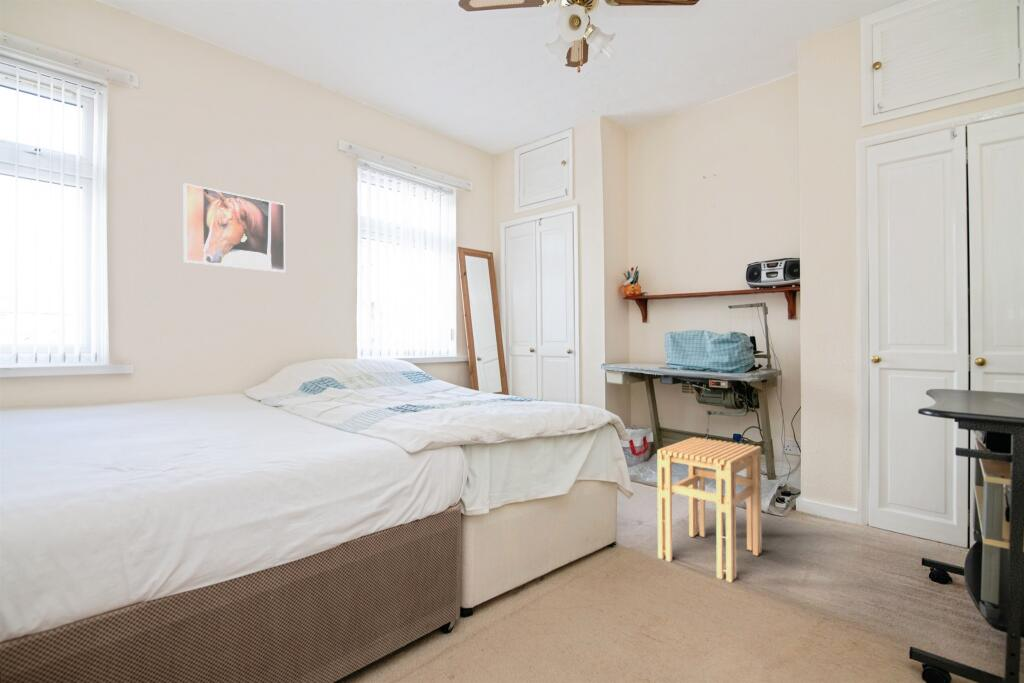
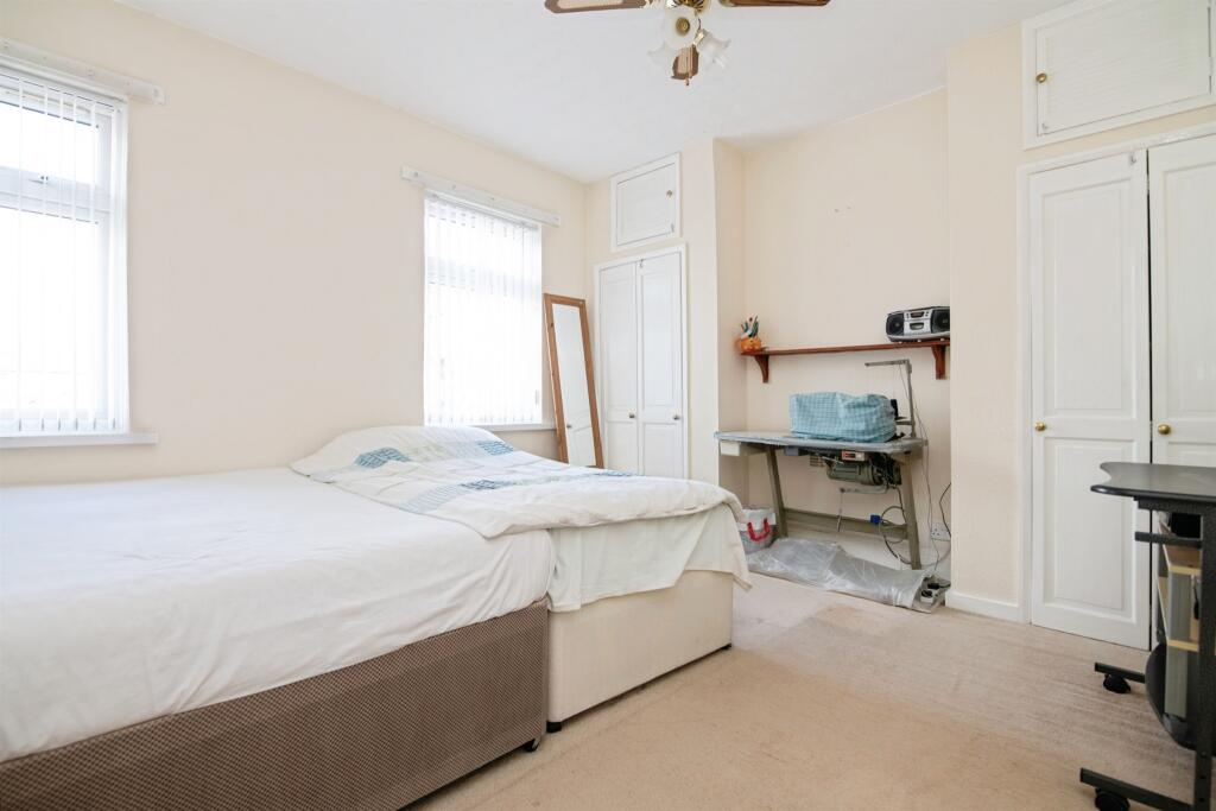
- stool [656,436,763,583]
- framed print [183,182,286,273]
